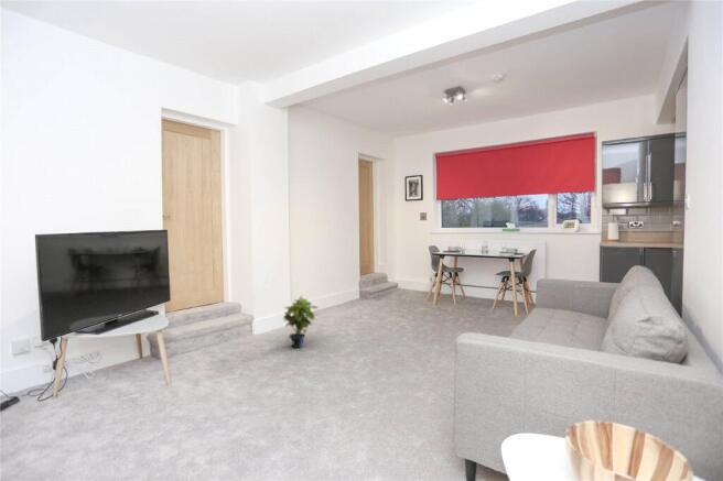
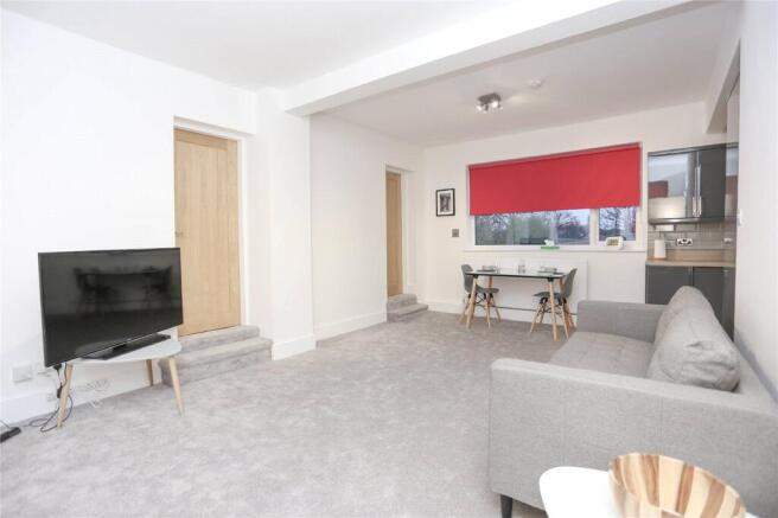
- potted plant [282,295,320,349]
